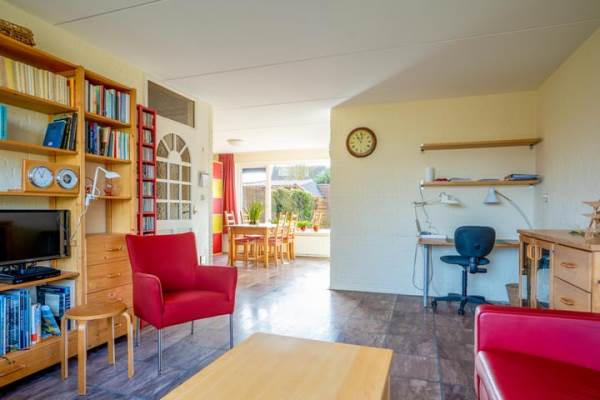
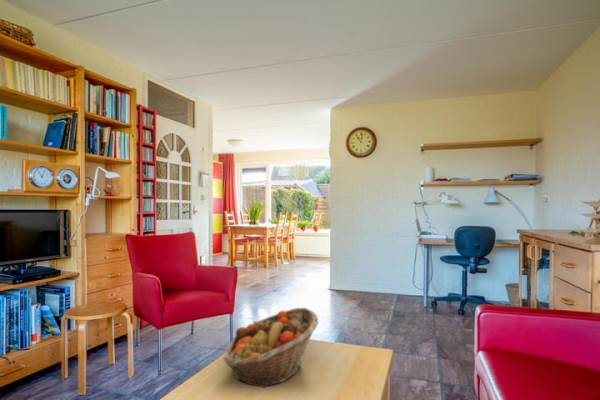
+ fruit basket [223,307,319,389]
